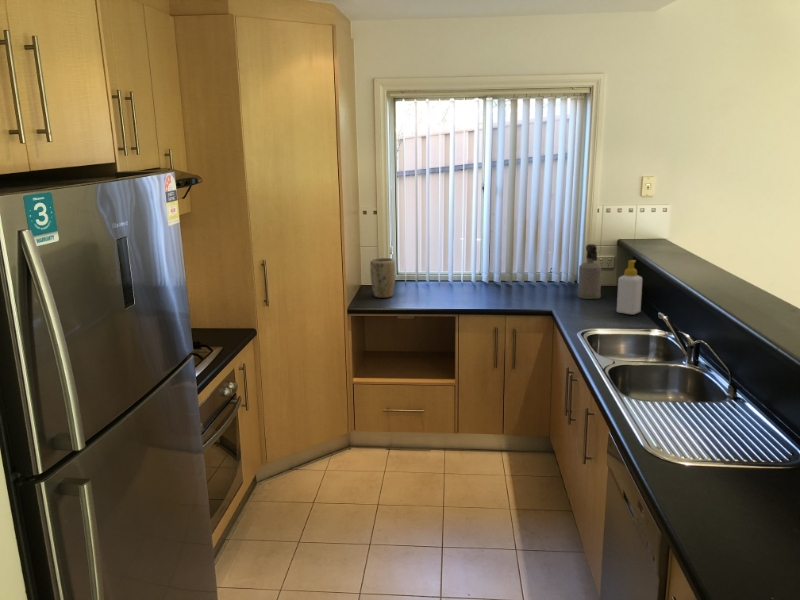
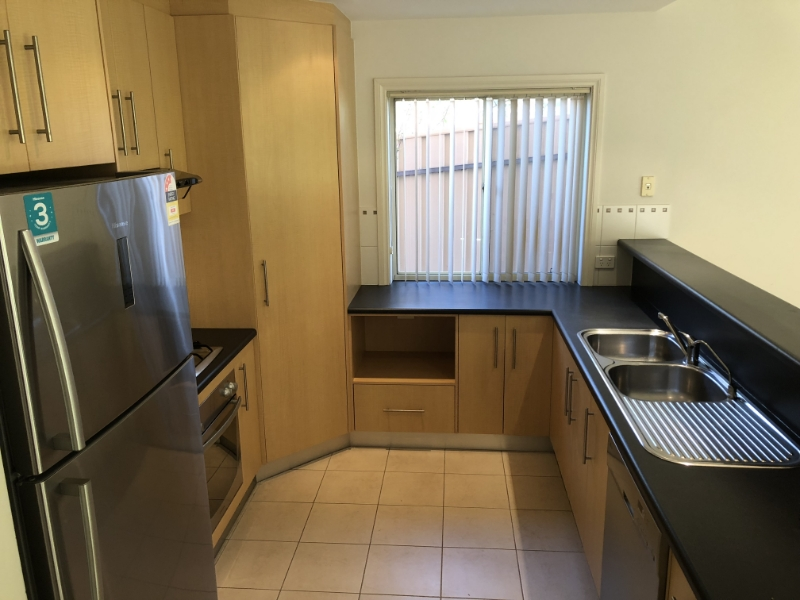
- plant pot [369,257,396,299]
- spray bottle [577,243,602,300]
- soap bottle [616,259,643,315]
